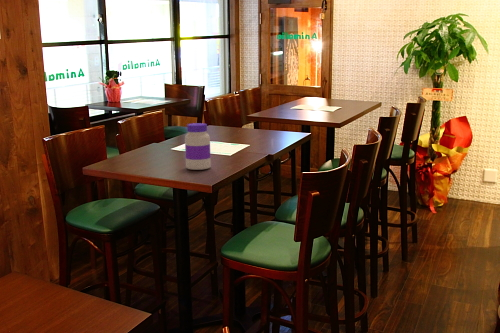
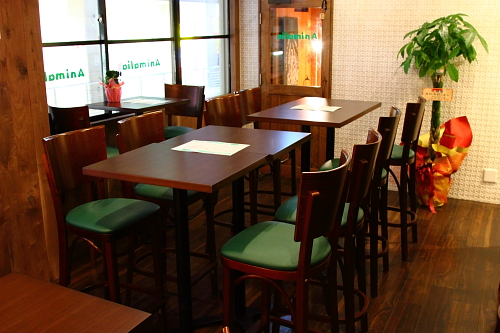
- jar [184,122,212,171]
